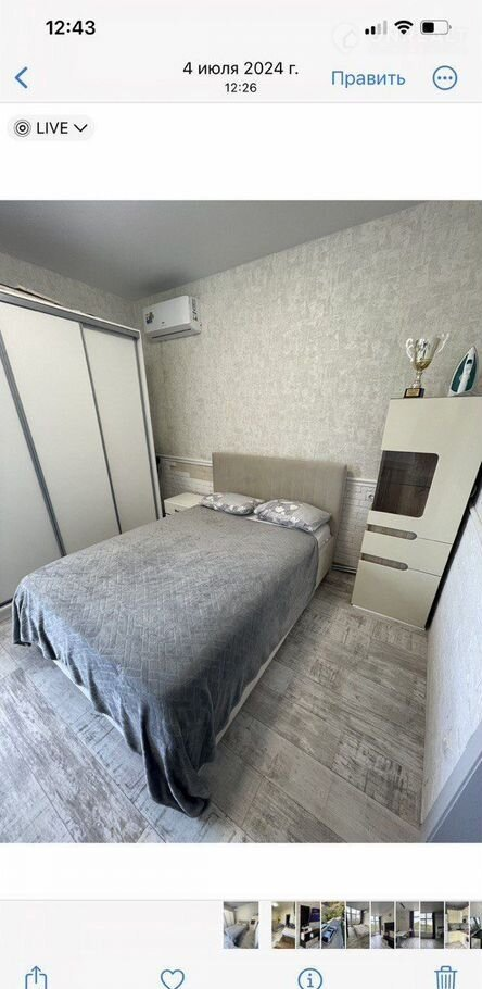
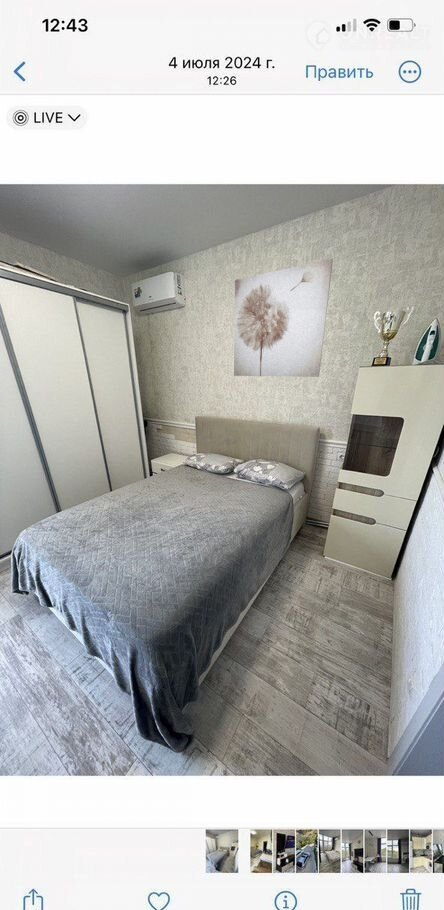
+ wall art [233,258,334,378]
